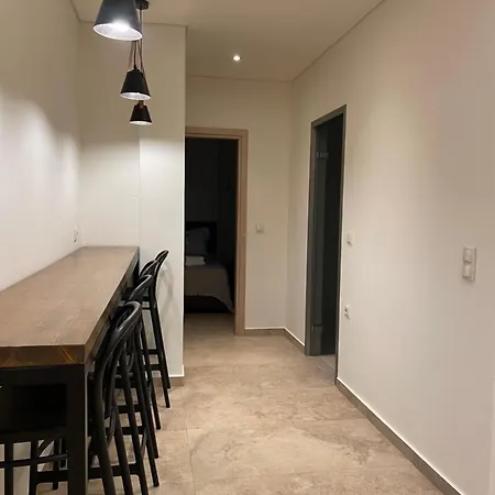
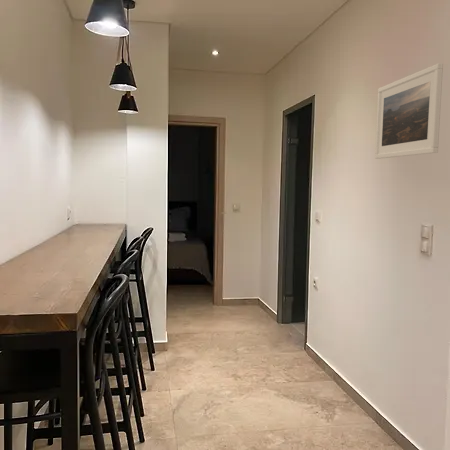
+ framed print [374,62,444,160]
